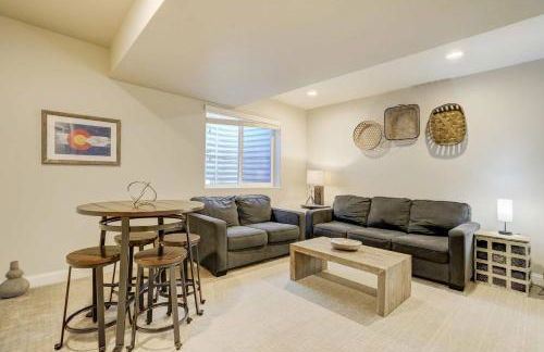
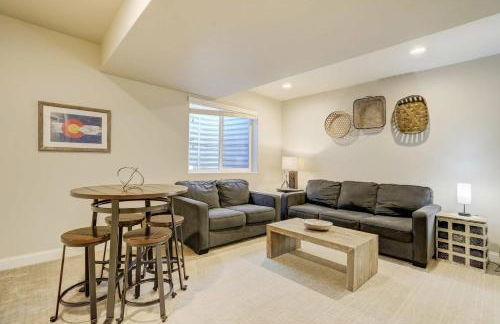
- vase [0,260,30,299]
